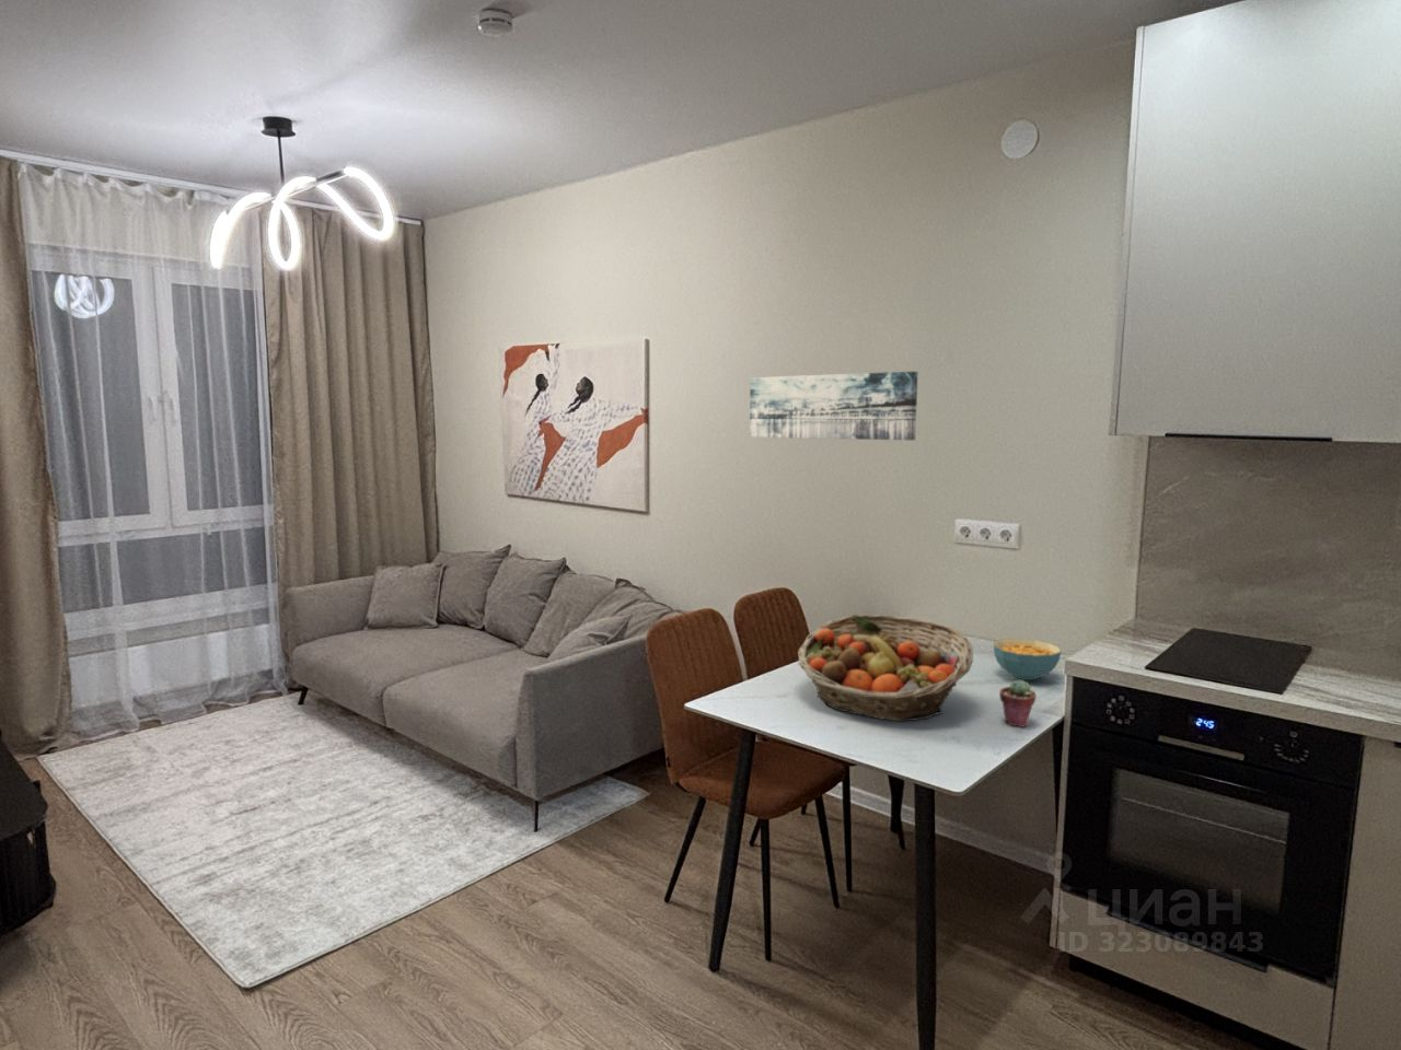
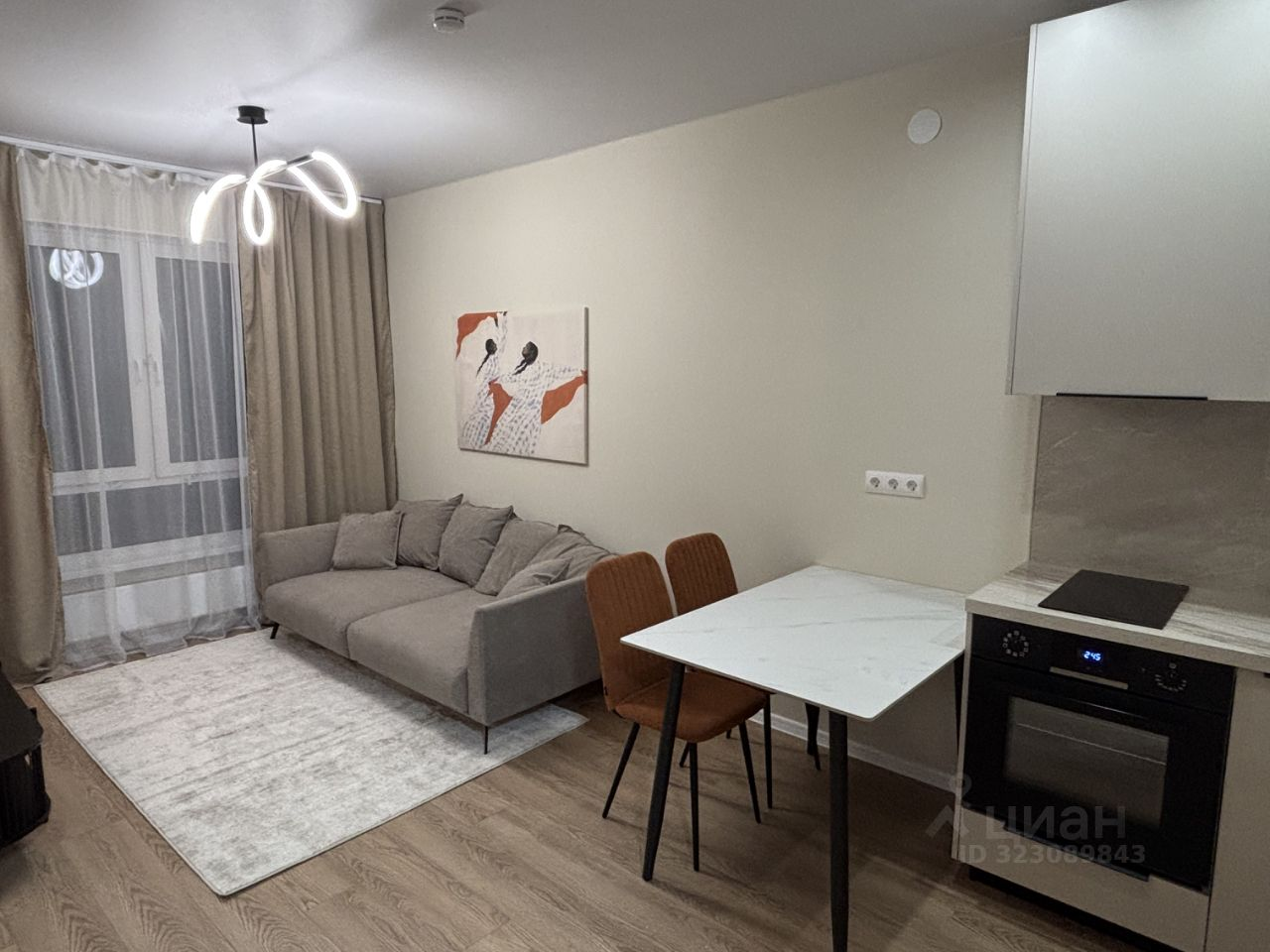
- fruit basket [796,613,974,721]
- wall art [749,371,919,442]
- cereal bowl [993,638,1061,682]
- potted succulent [998,679,1037,728]
